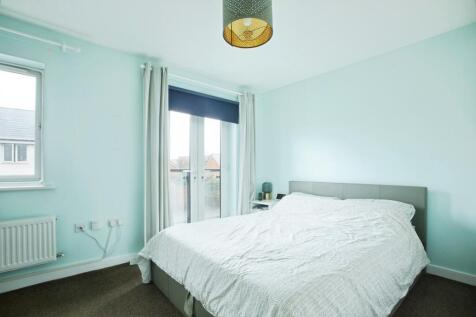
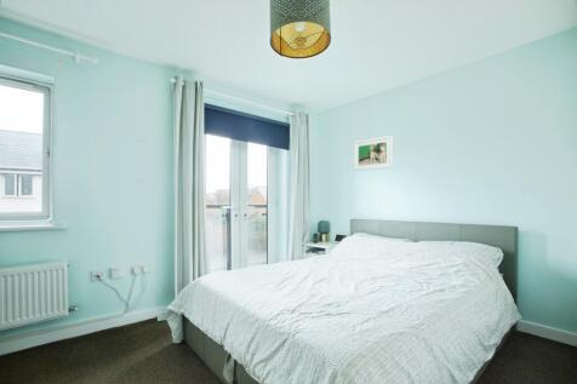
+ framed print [353,134,394,172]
